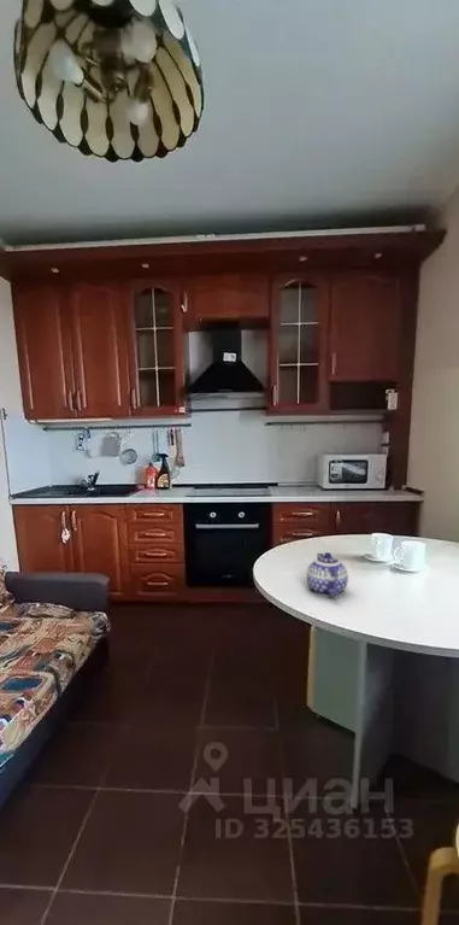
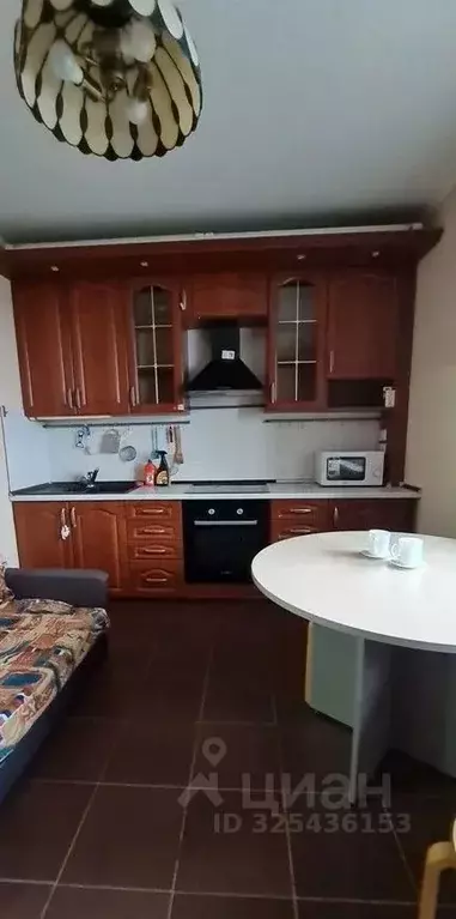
- teapot [306,551,349,597]
